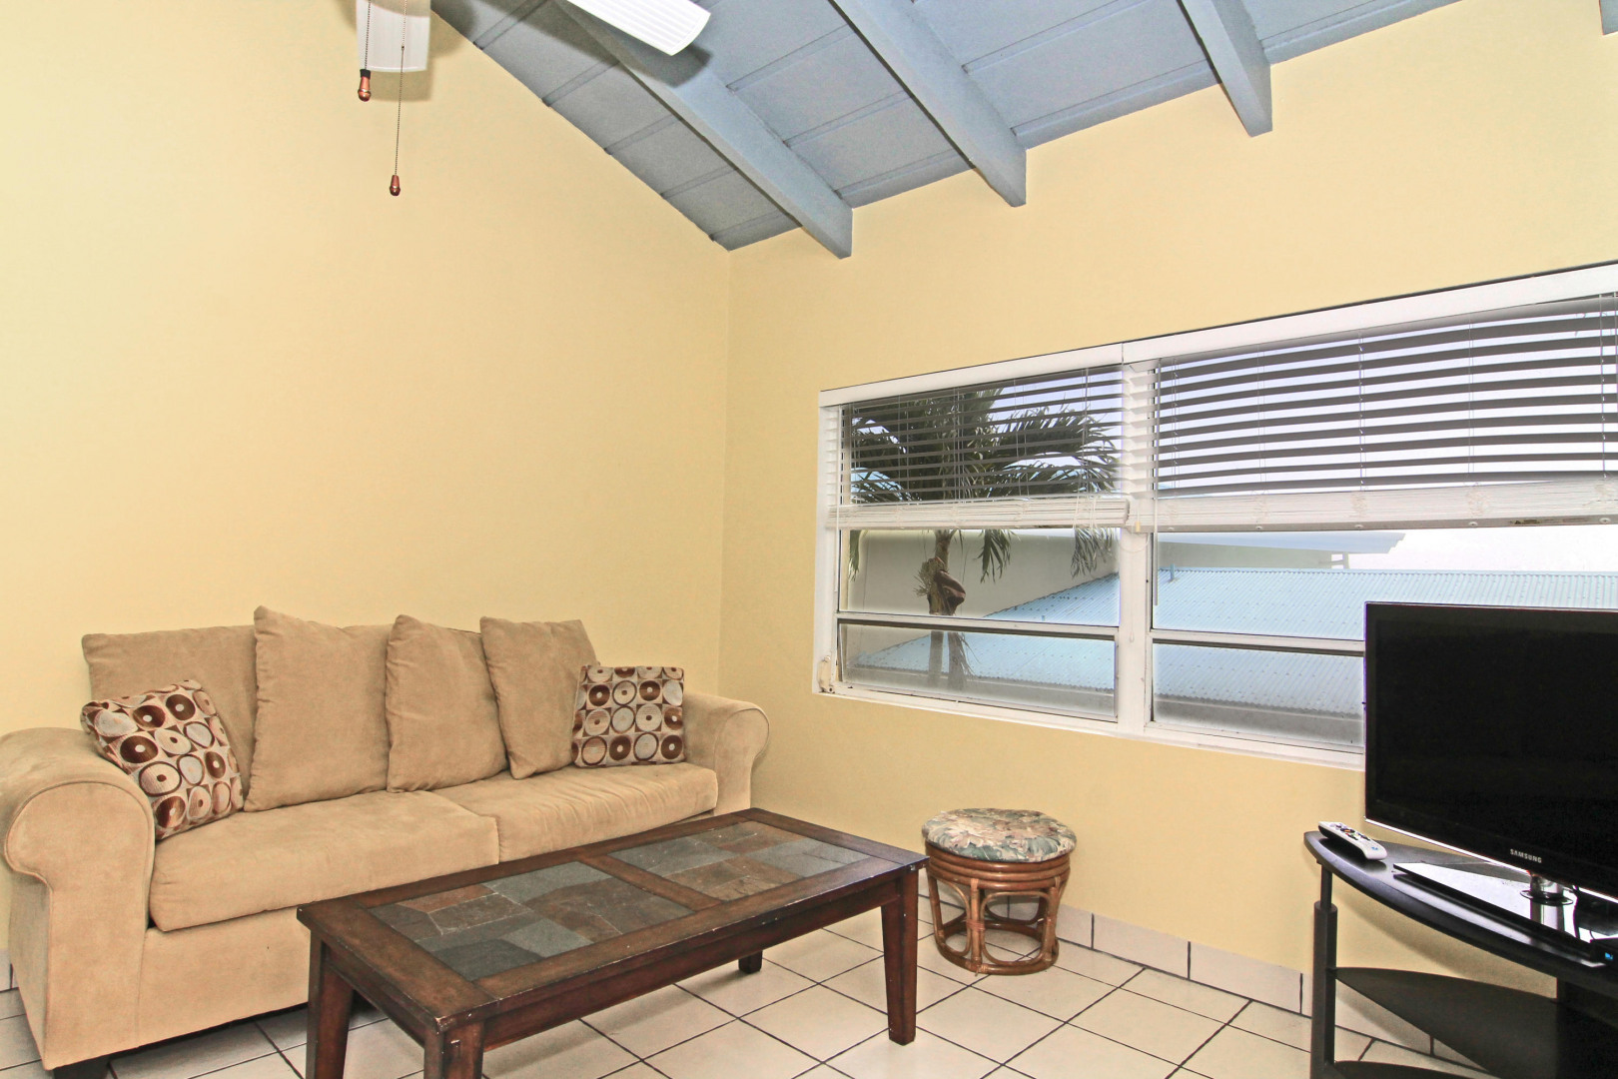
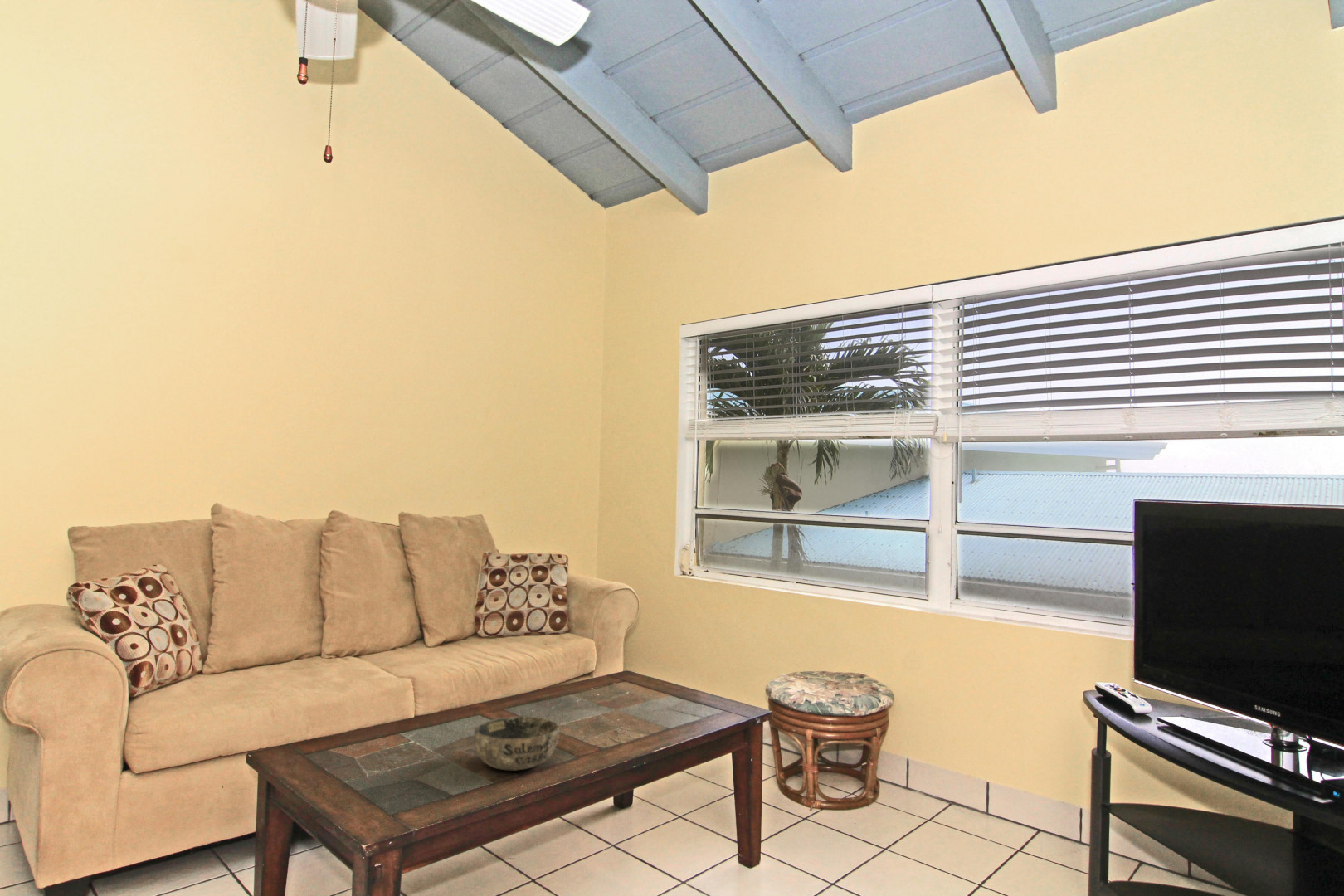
+ bowl [473,716,560,771]
